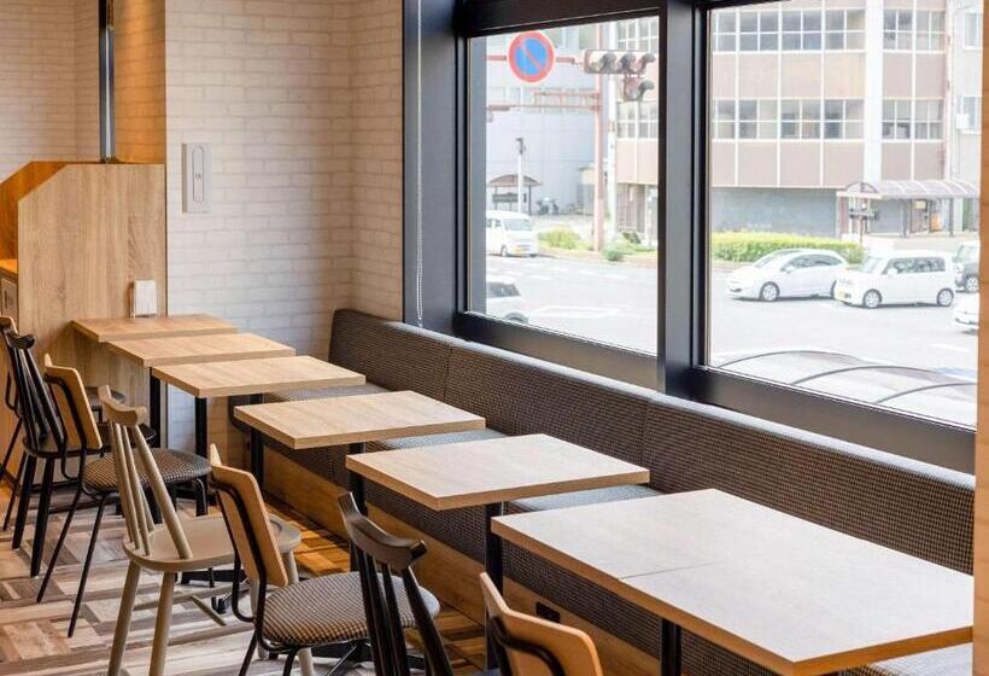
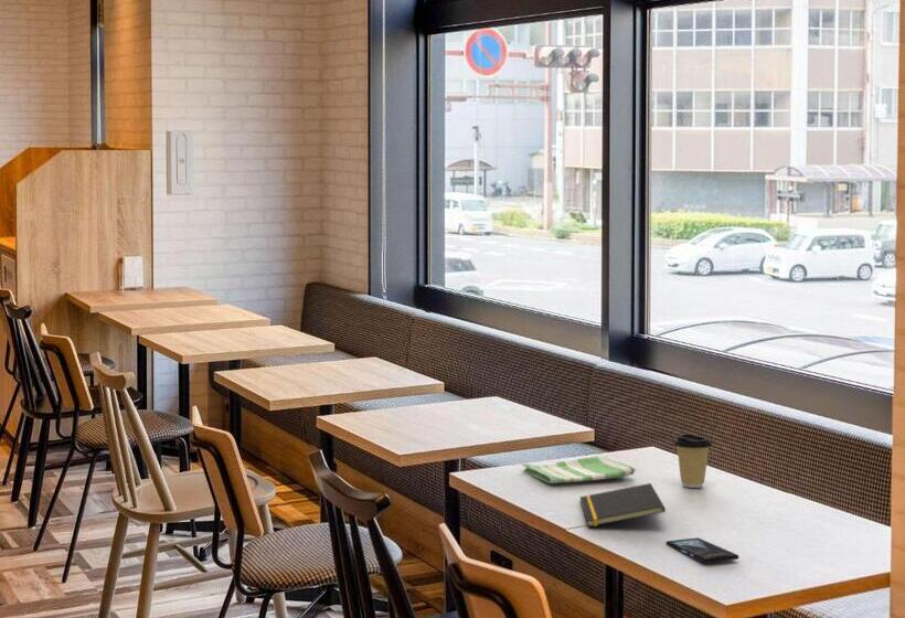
+ dish towel [522,455,637,484]
+ smartphone [664,536,739,564]
+ coffee cup [673,433,713,489]
+ notepad [578,482,667,529]
